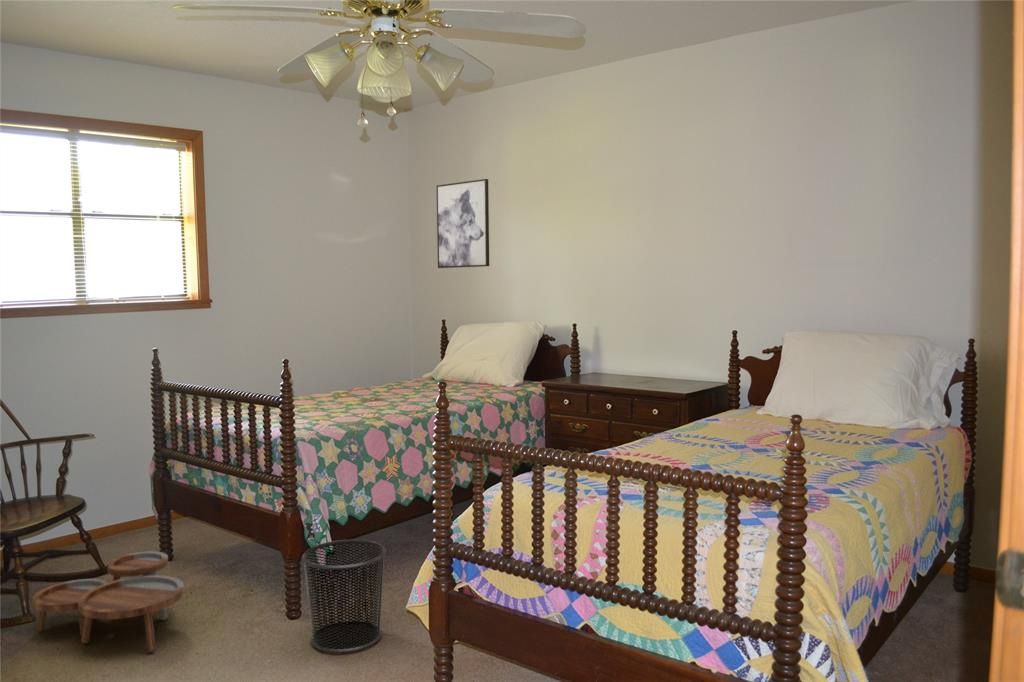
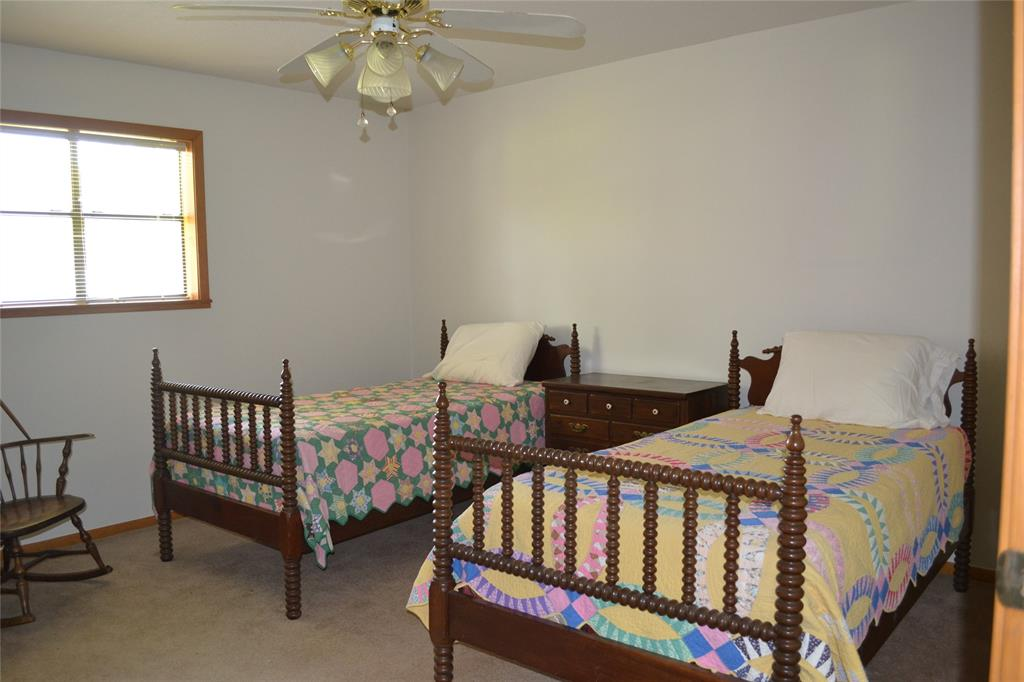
- wall art [435,178,490,269]
- nesting tables [32,550,185,653]
- waste bin [301,539,387,654]
